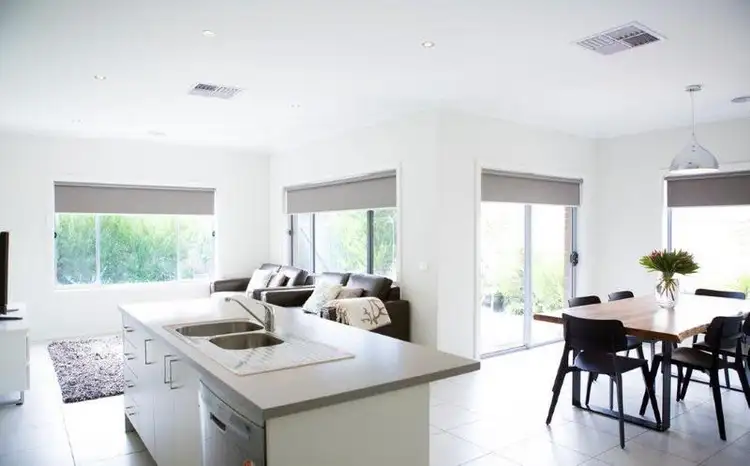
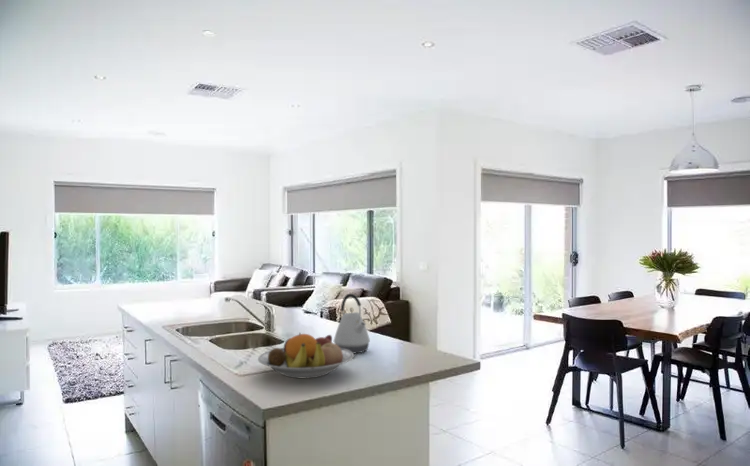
+ fruit bowl [257,332,355,379]
+ kettle [333,293,371,355]
